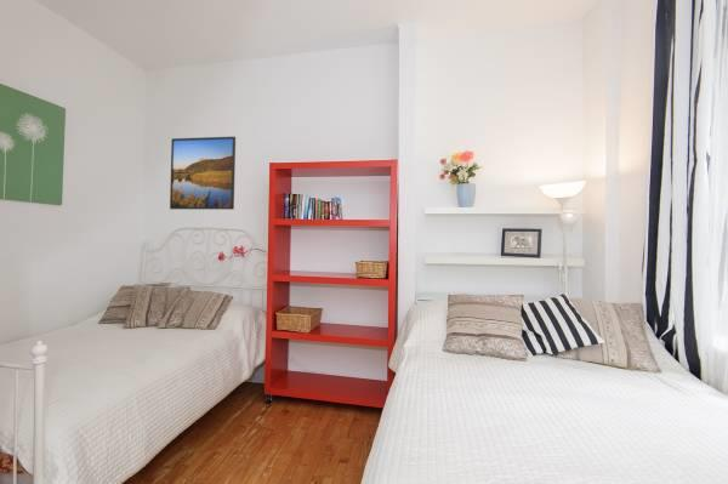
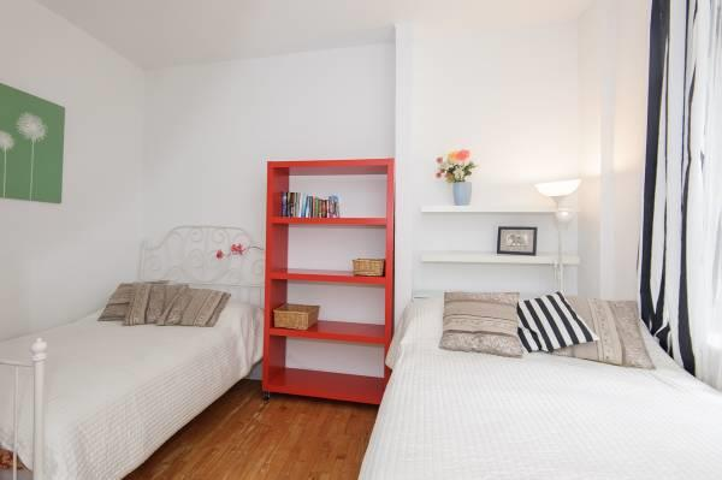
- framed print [169,136,237,211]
